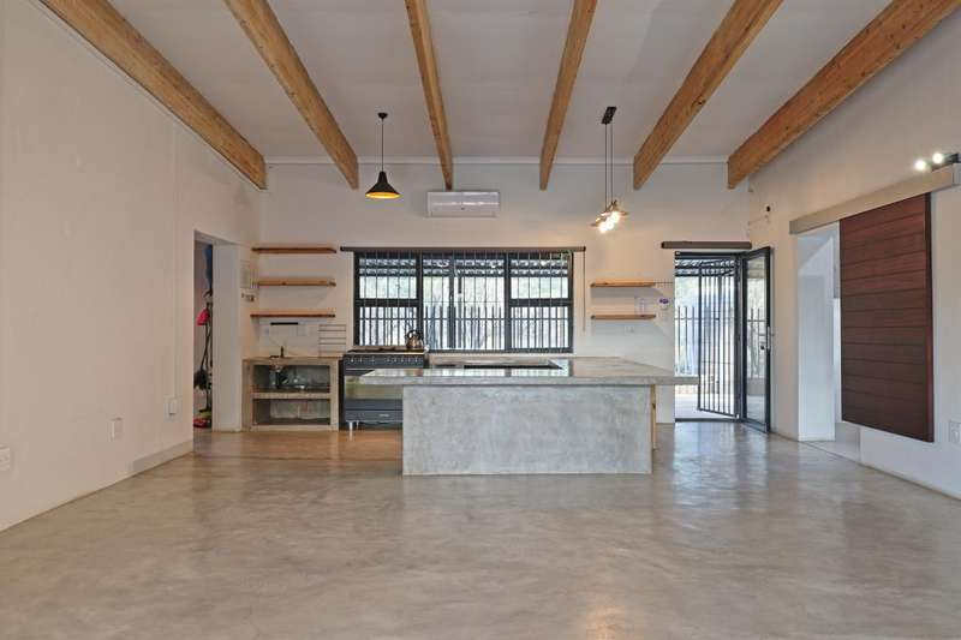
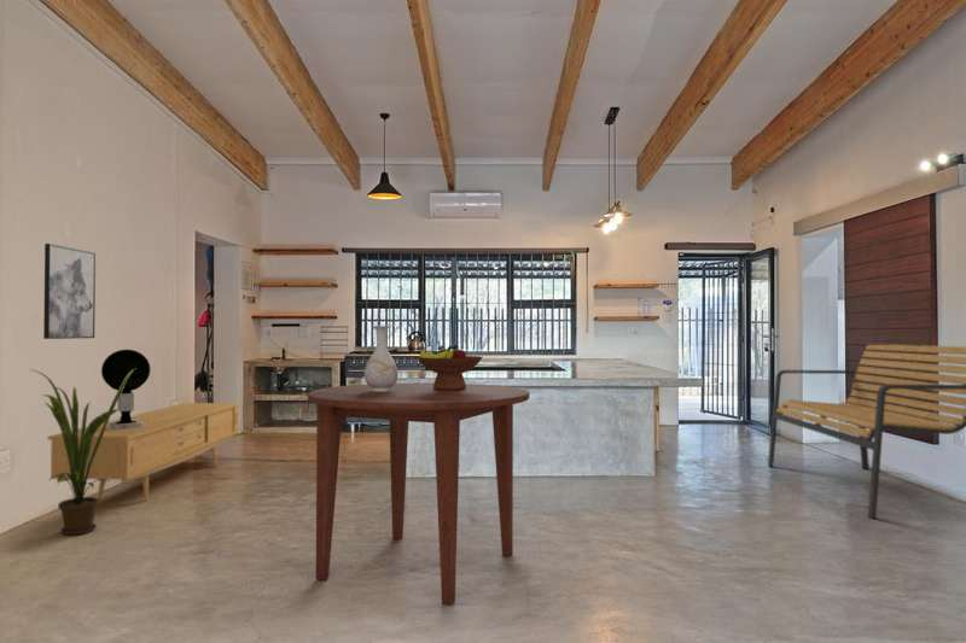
+ dining table [307,381,530,607]
+ table lamp [100,349,151,429]
+ bench [767,344,966,520]
+ house plant [29,368,136,537]
+ fruit bowl [415,344,484,390]
+ sideboard [47,402,240,502]
+ vase [363,325,400,392]
+ wall art [42,242,97,340]
